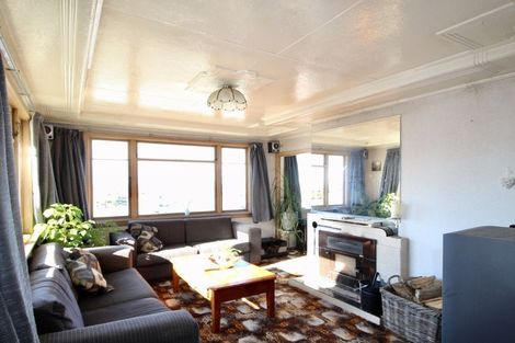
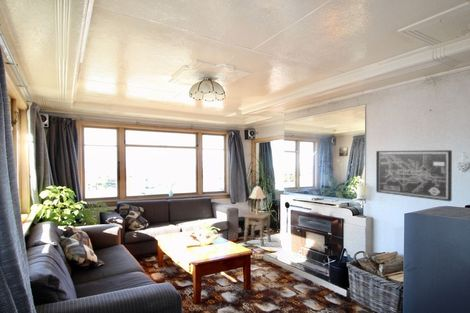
+ side table [242,210,272,248]
+ wall art [375,149,453,202]
+ lamp [247,185,268,215]
